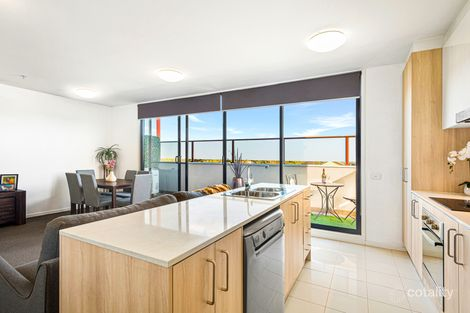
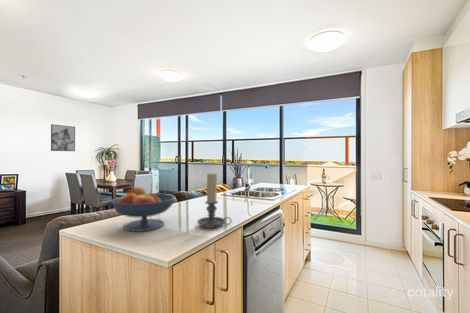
+ candle holder [196,173,232,229]
+ wall art [50,123,76,152]
+ fruit bowl [110,186,176,233]
